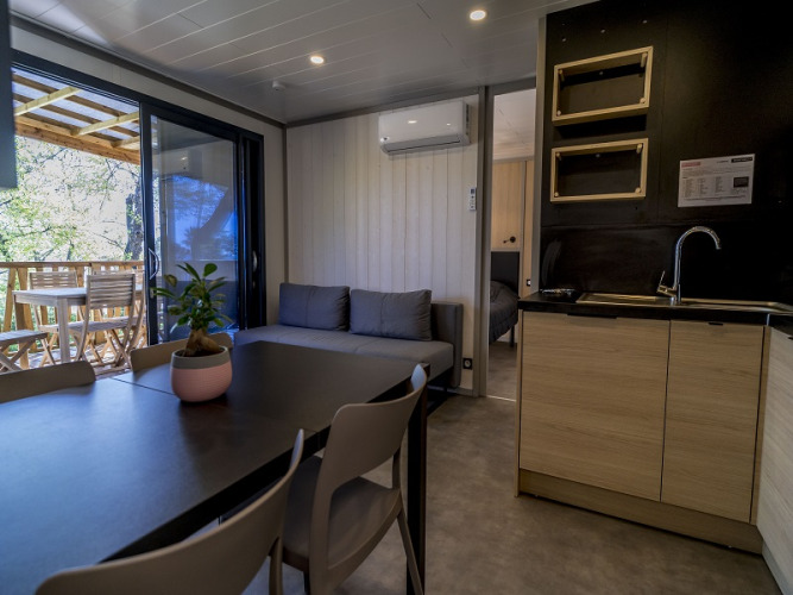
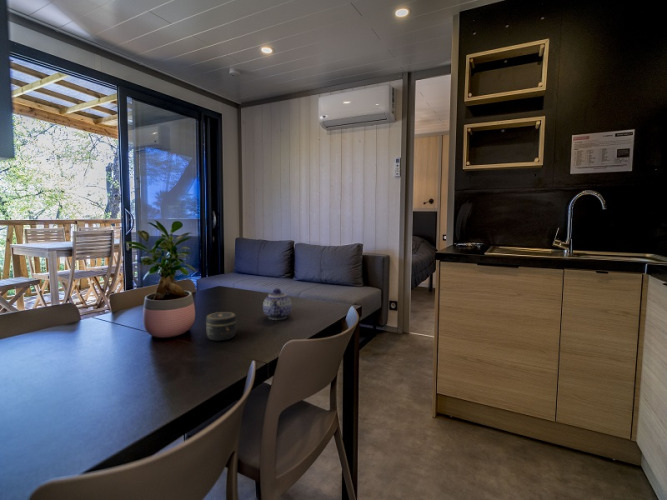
+ teapot [262,287,293,321]
+ jar [205,311,237,342]
